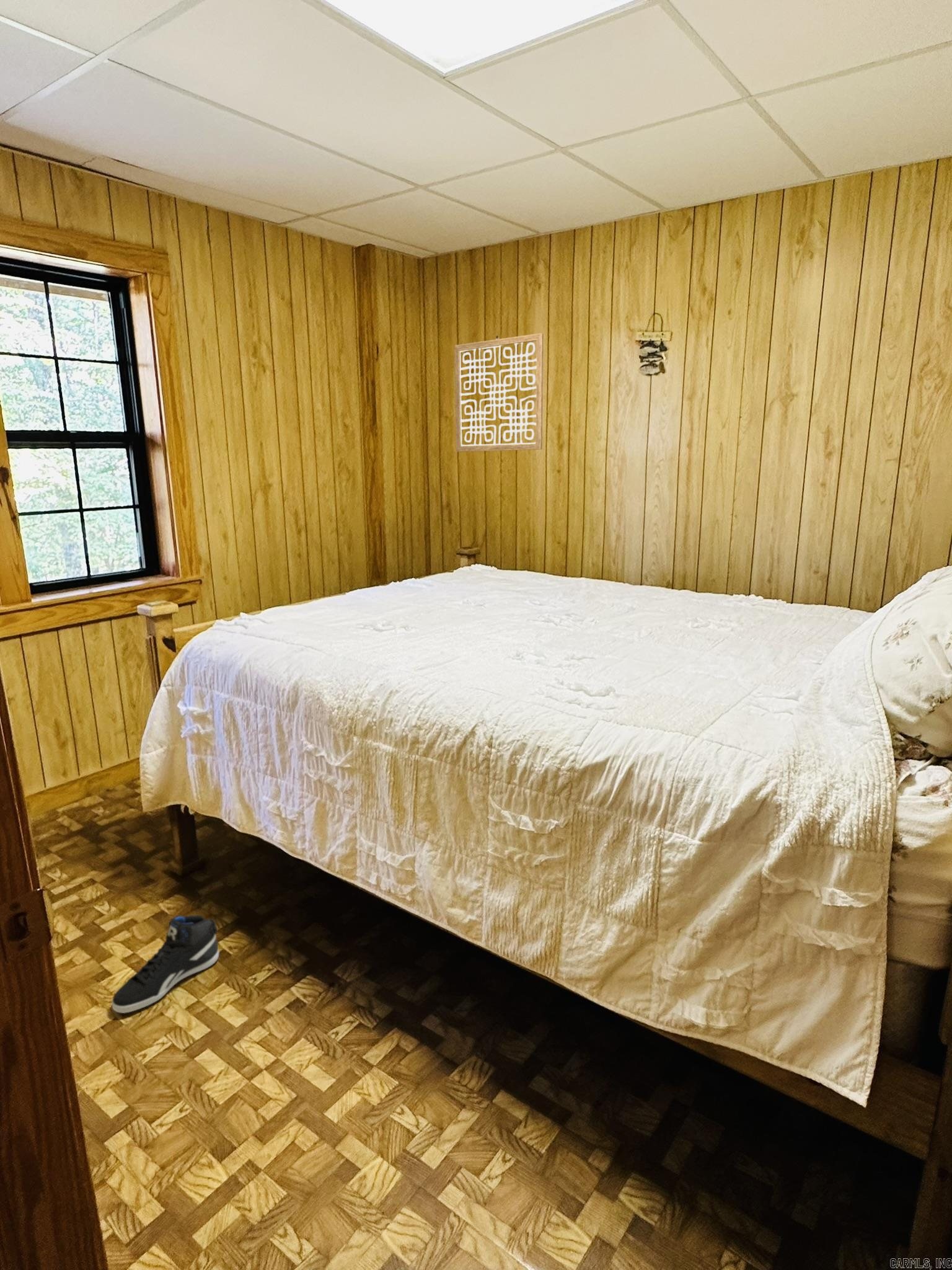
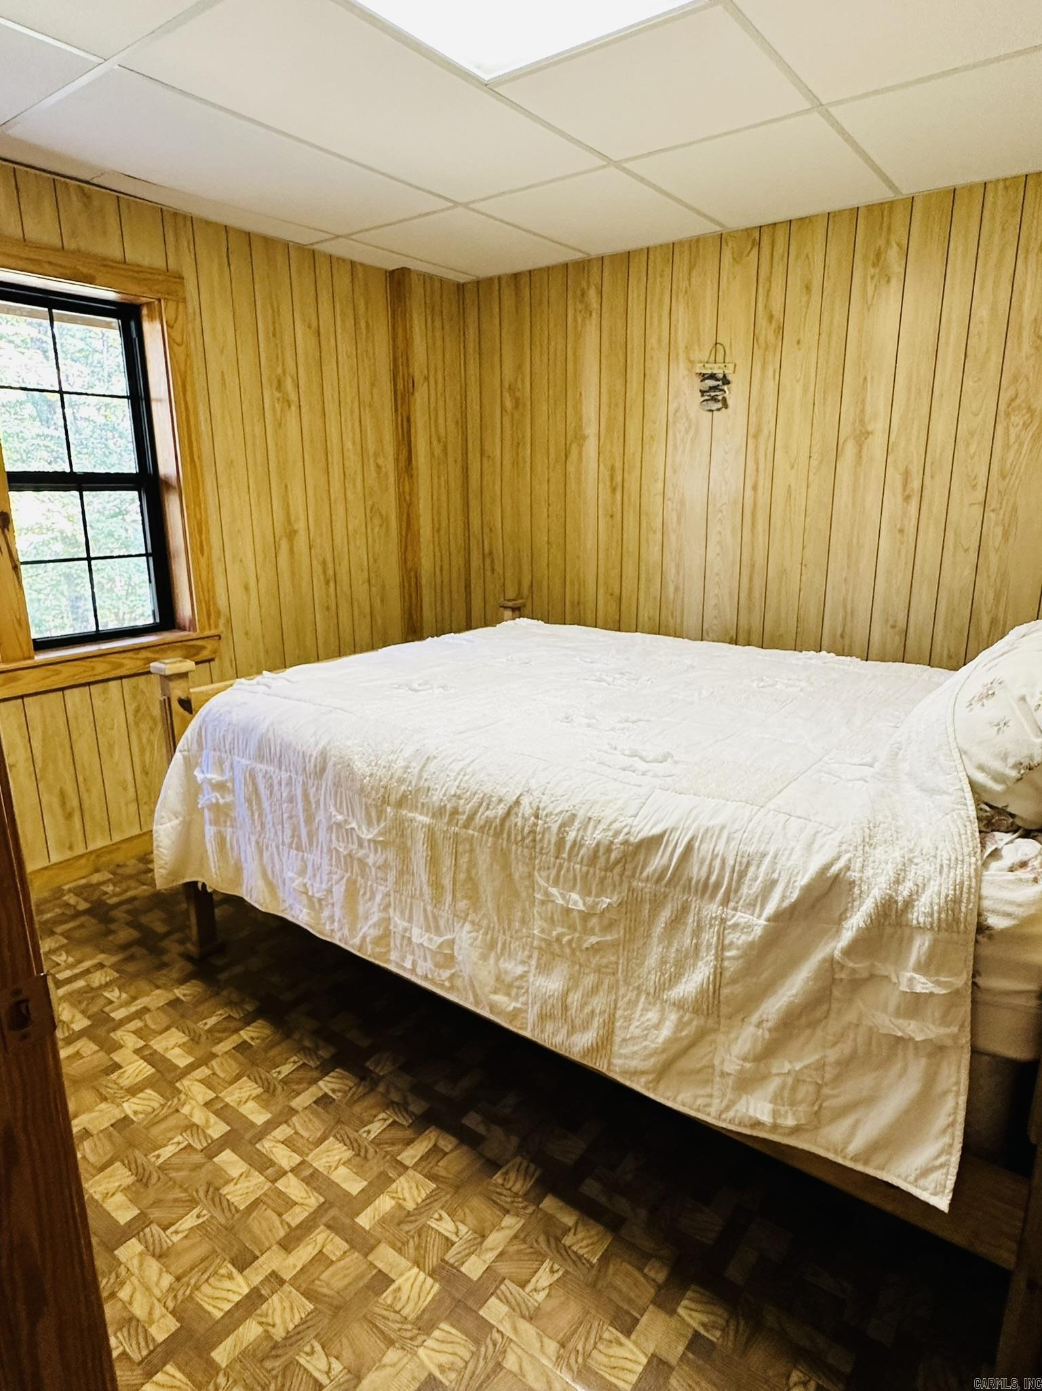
- sneaker [111,915,219,1014]
- wall art [454,332,544,453]
